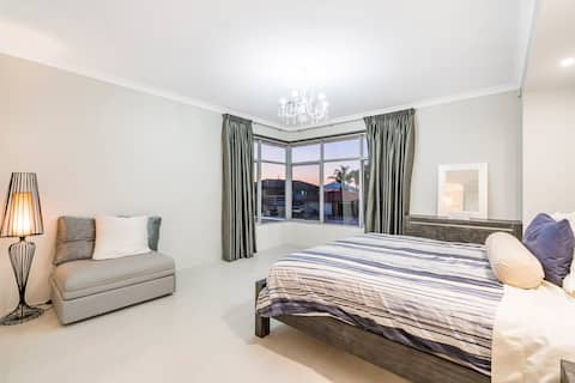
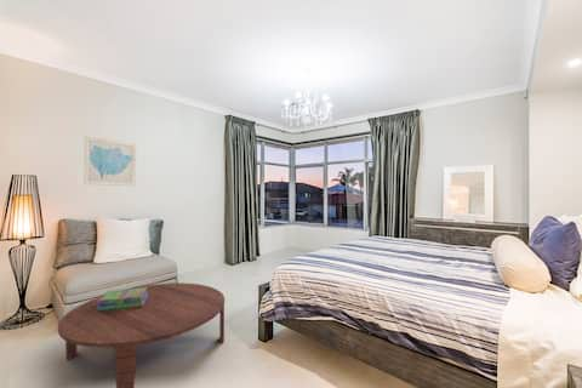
+ coffee table [57,283,226,388]
+ stack of books [97,287,148,312]
+ wall art [82,136,137,187]
